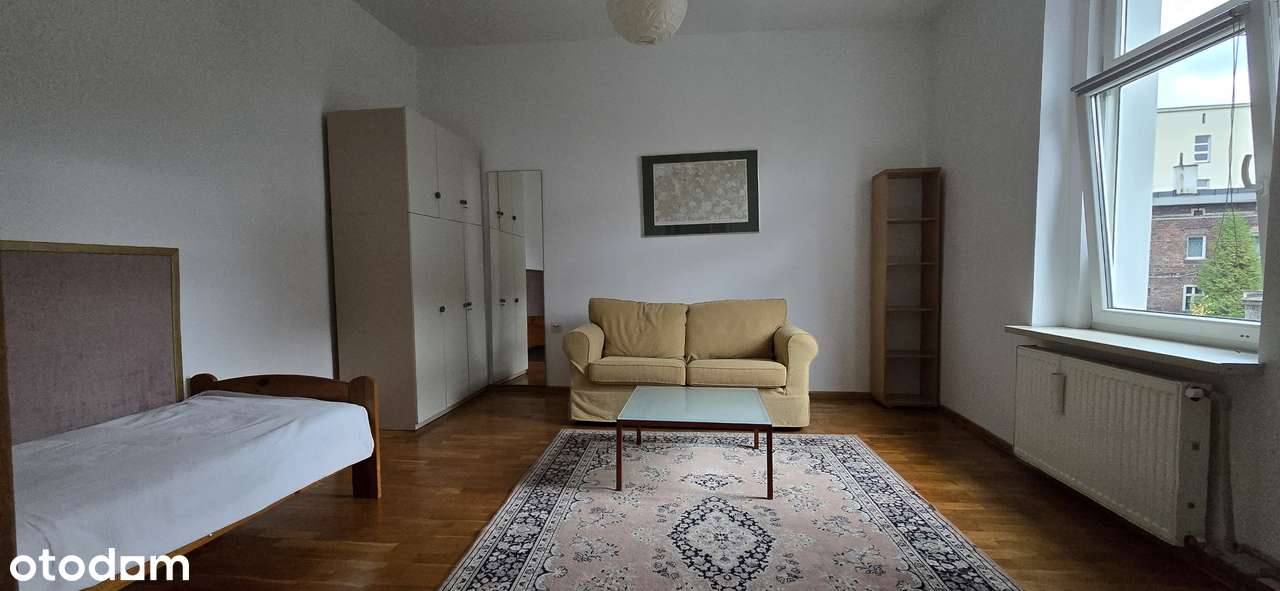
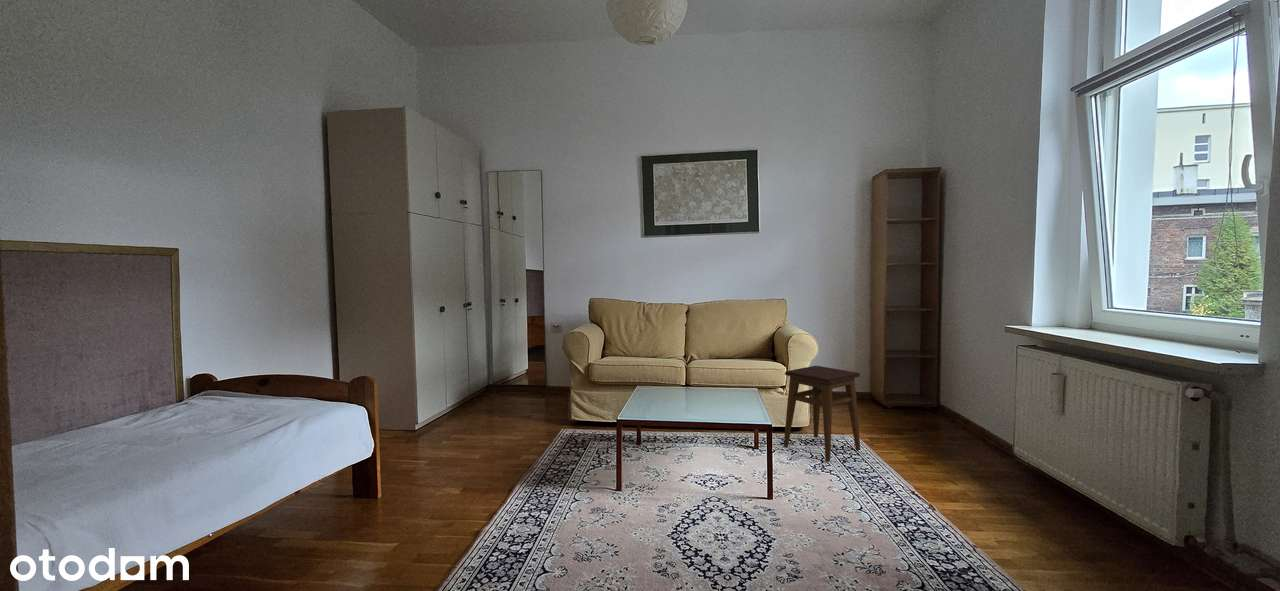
+ stool [783,365,861,462]
